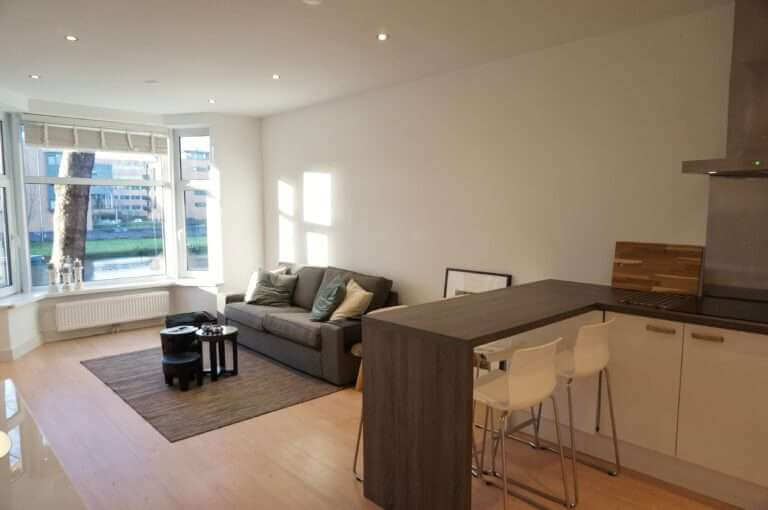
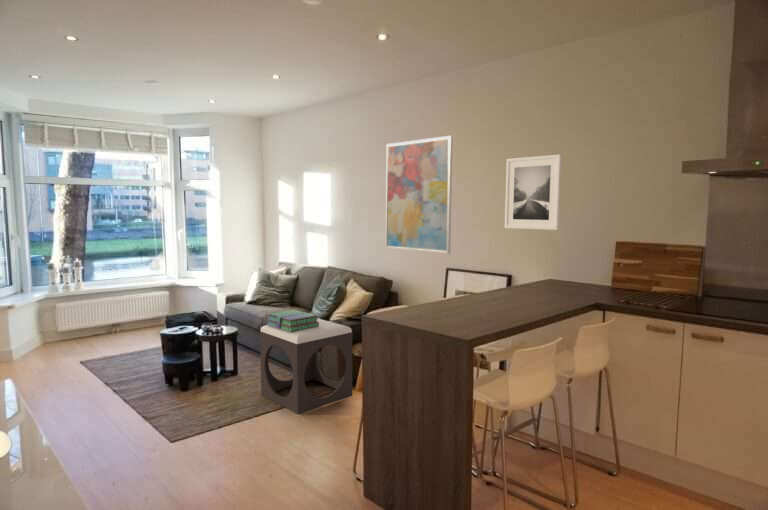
+ wall art [385,135,454,255]
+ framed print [504,154,562,231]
+ footstool [259,317,353,415]
+ stack of books [265,309,319,332]
